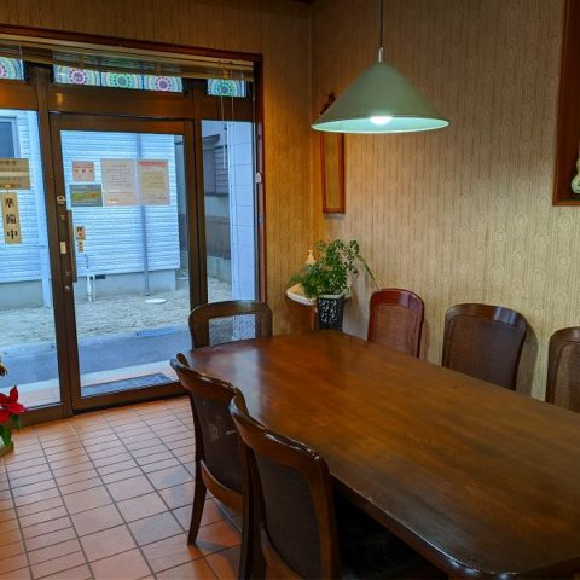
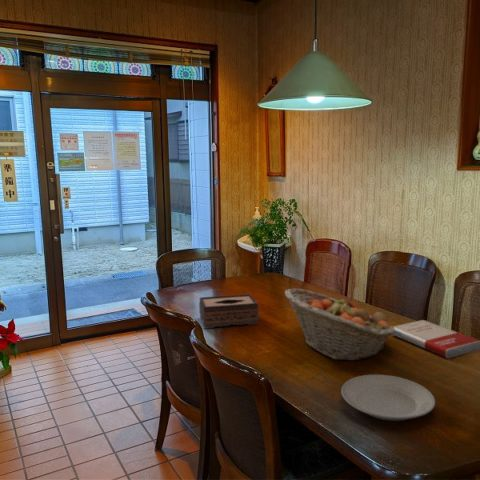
+ book [392,319,480,359]
+ plate [340,374,436,422]
+ tissue box [198,293,260,330]
+ fruit basket [284,288,395,362]
